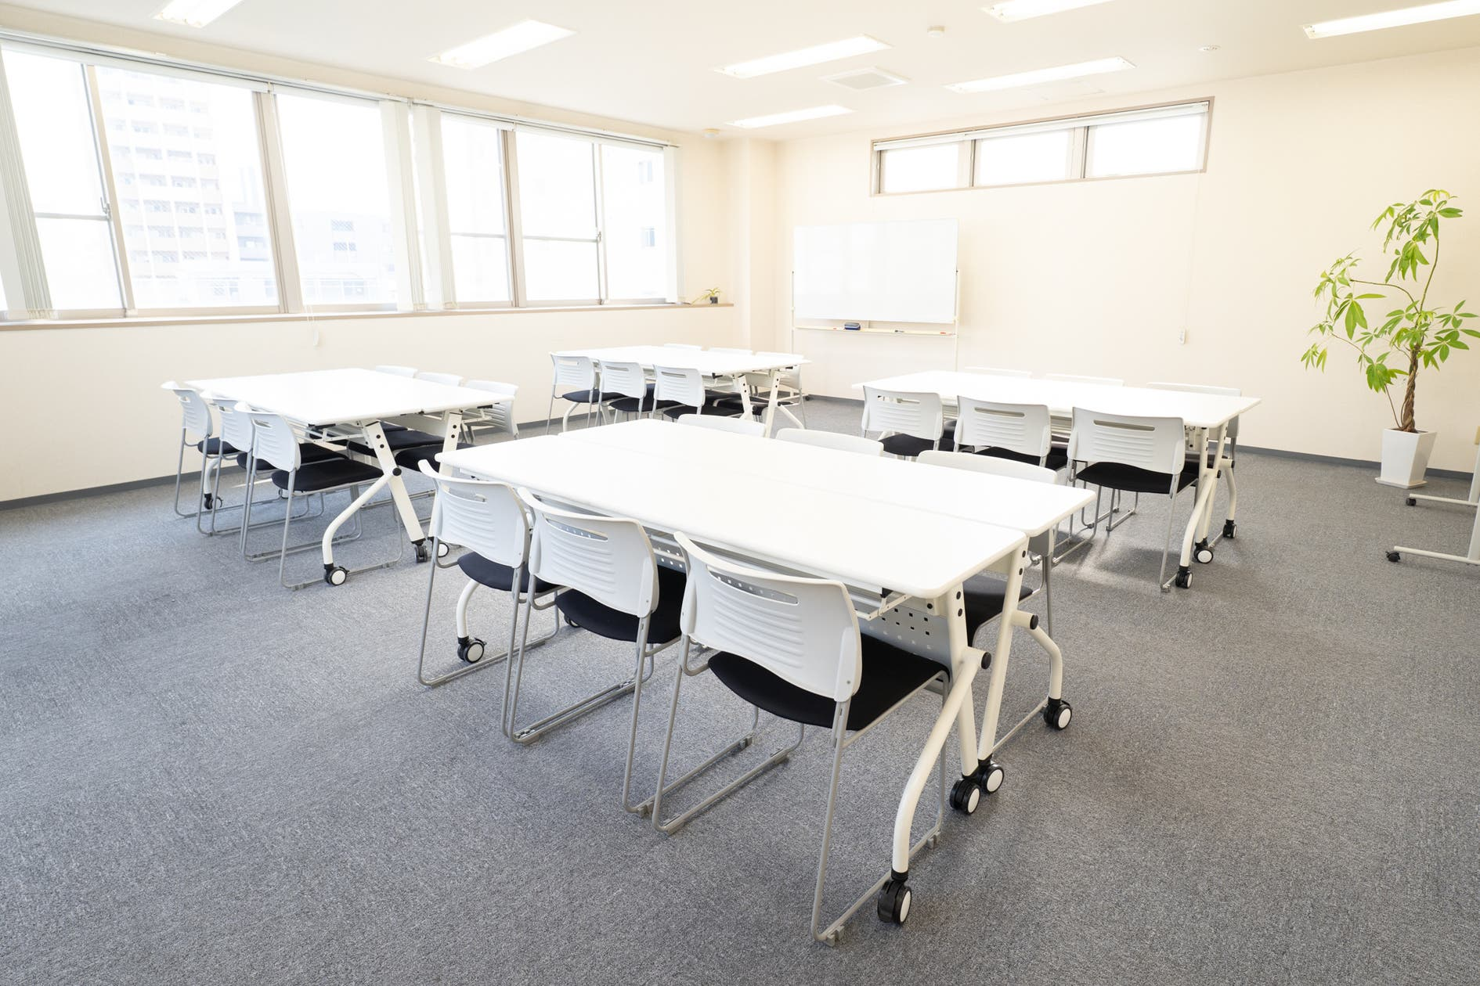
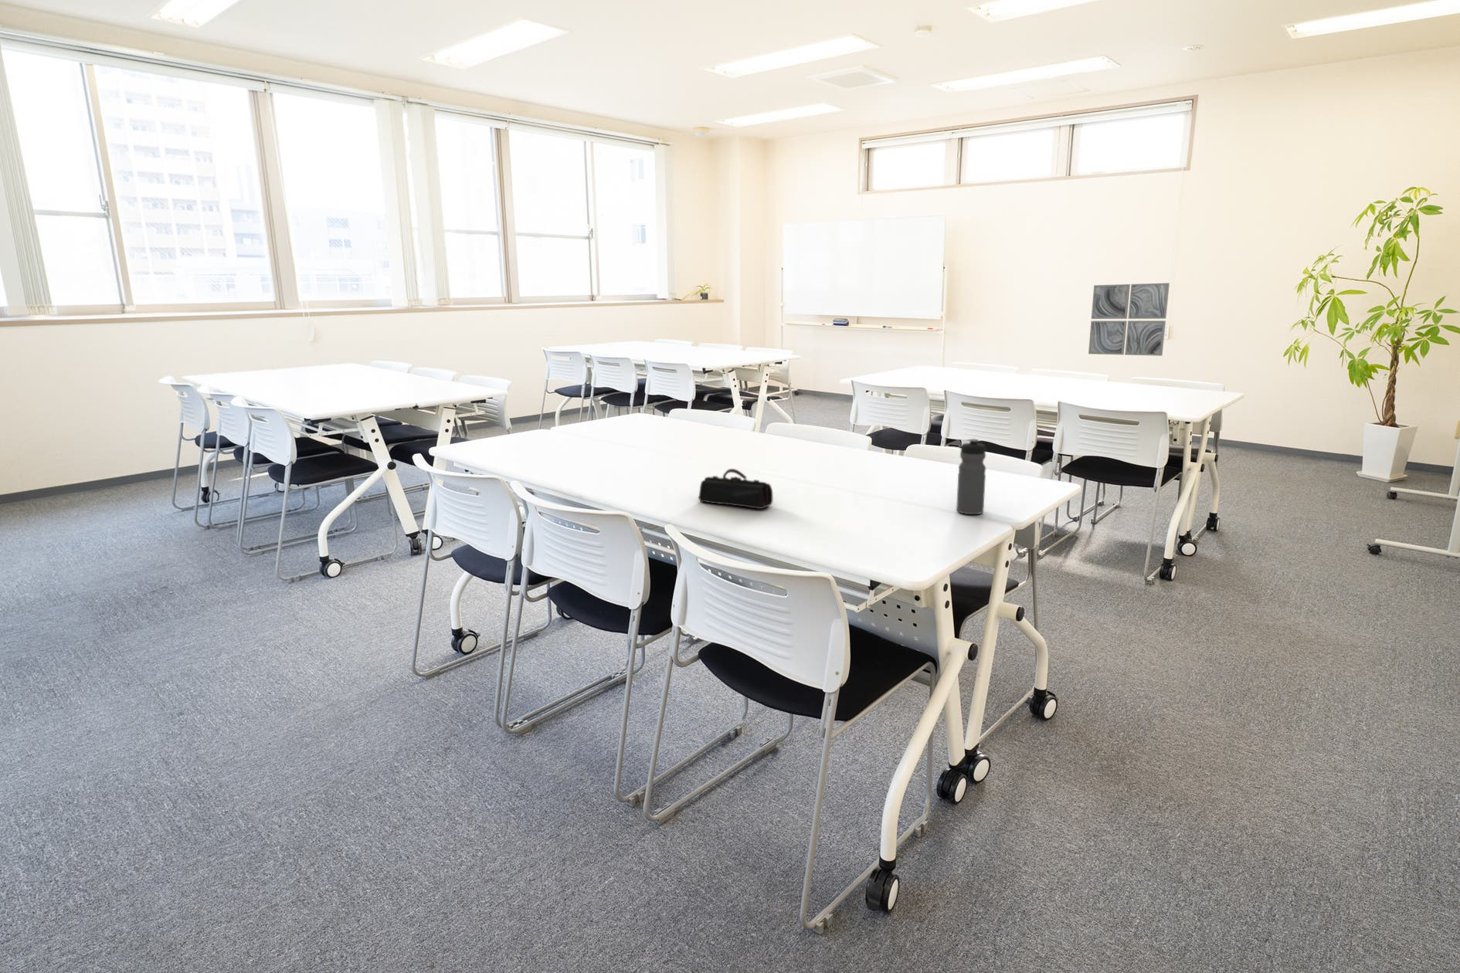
+ water bottle [956,438,986,515]
+ wall art [1087,282,1170,357]
+ pencil case [697,468,773,509]
